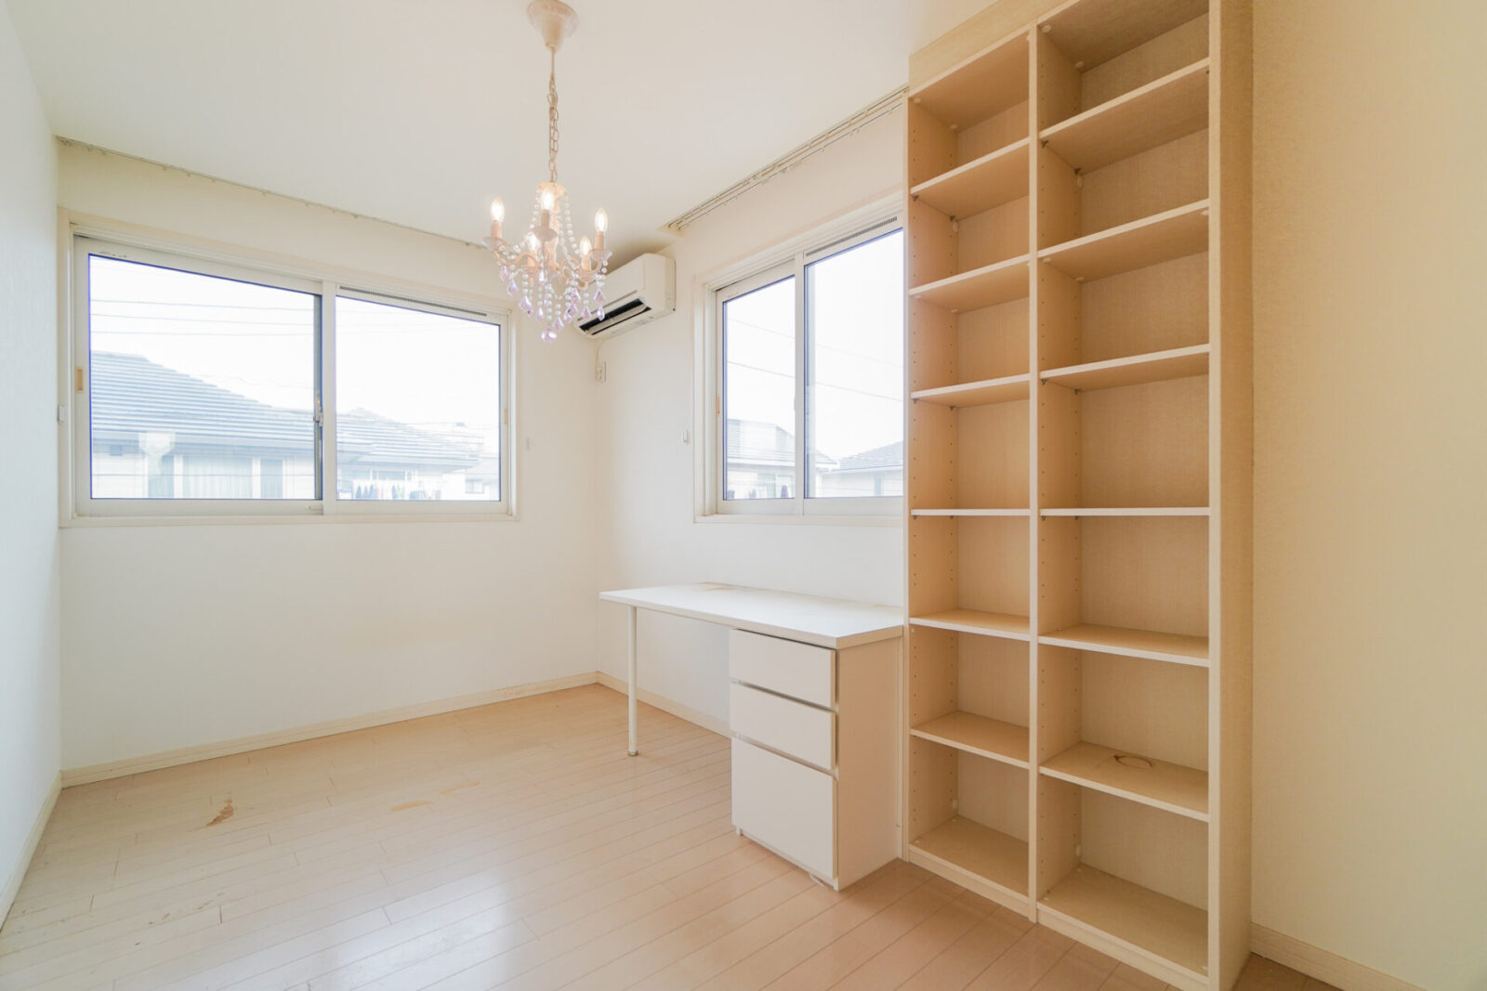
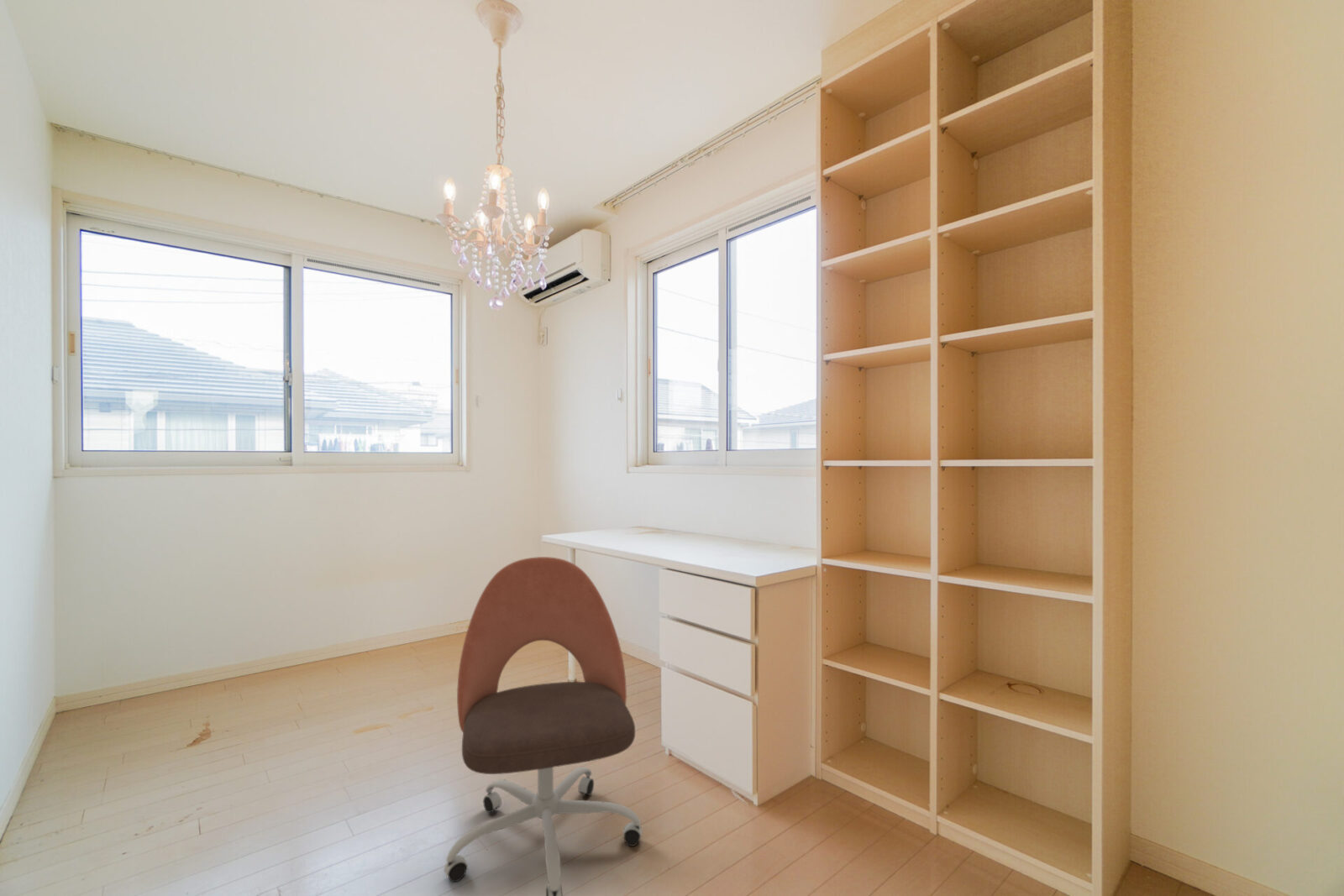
+ office chair [444,556,643,896]
